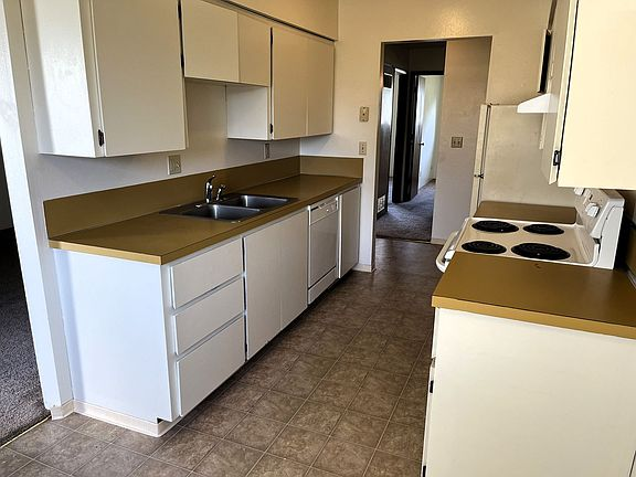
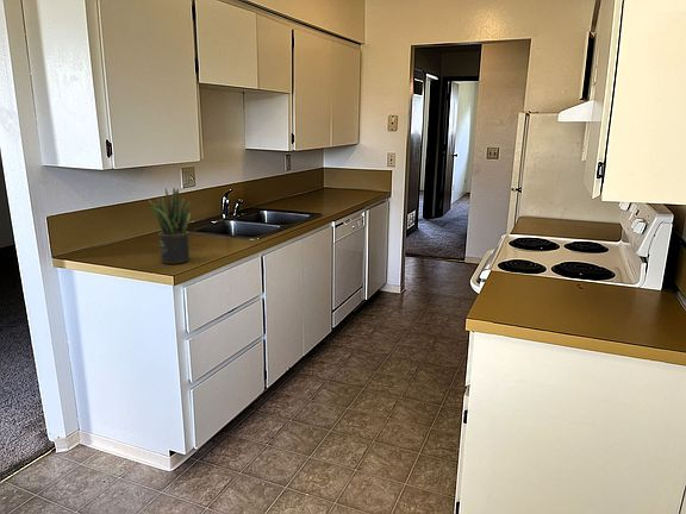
+ potted plant [148,187,192,265]
